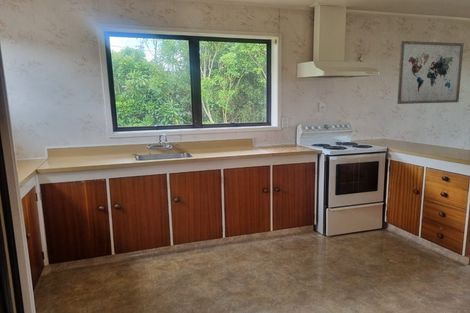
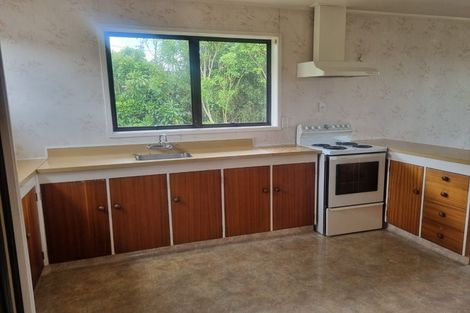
- wall art [396,40,465,105]
